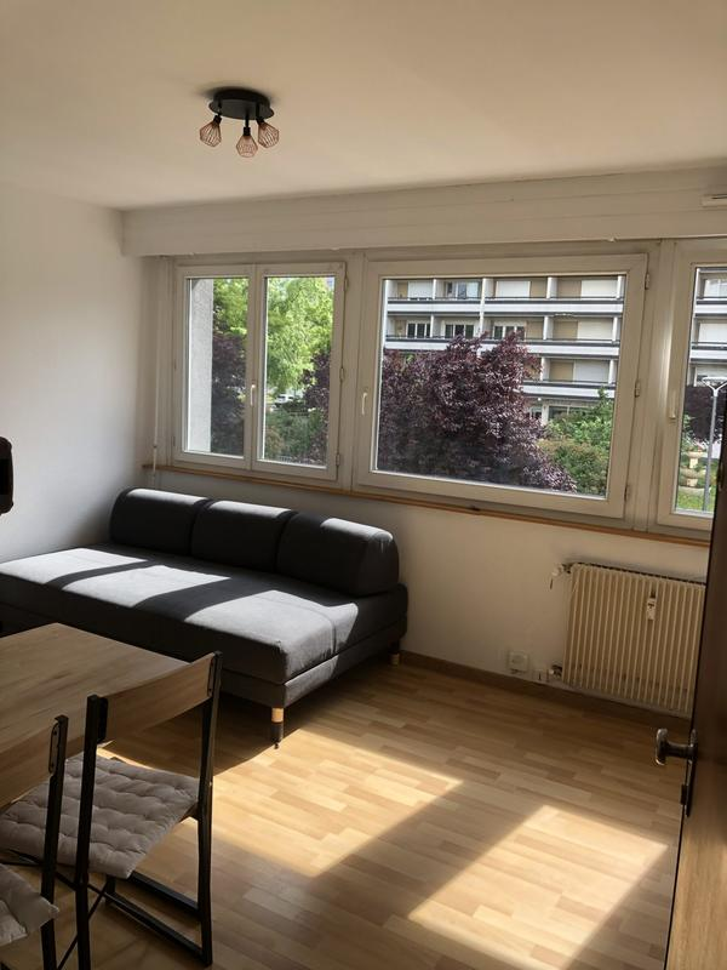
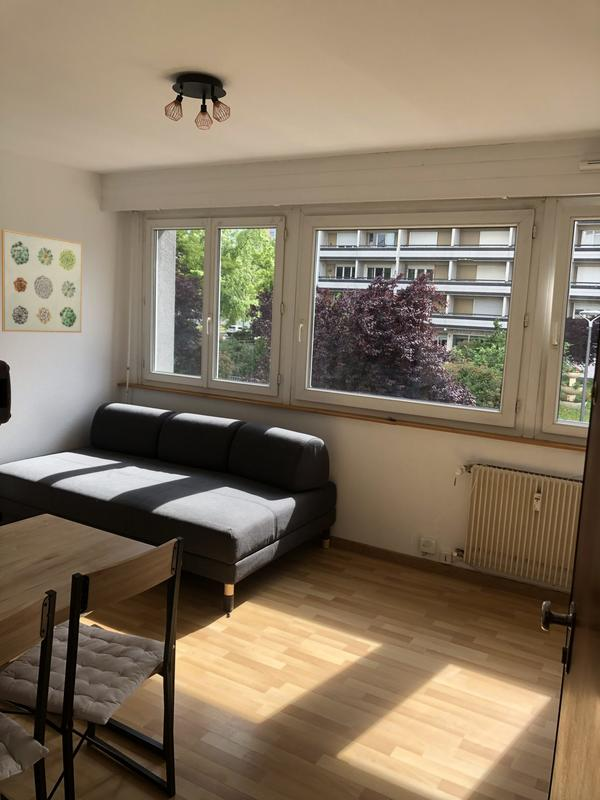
+ wall art [1,229,83,334]
